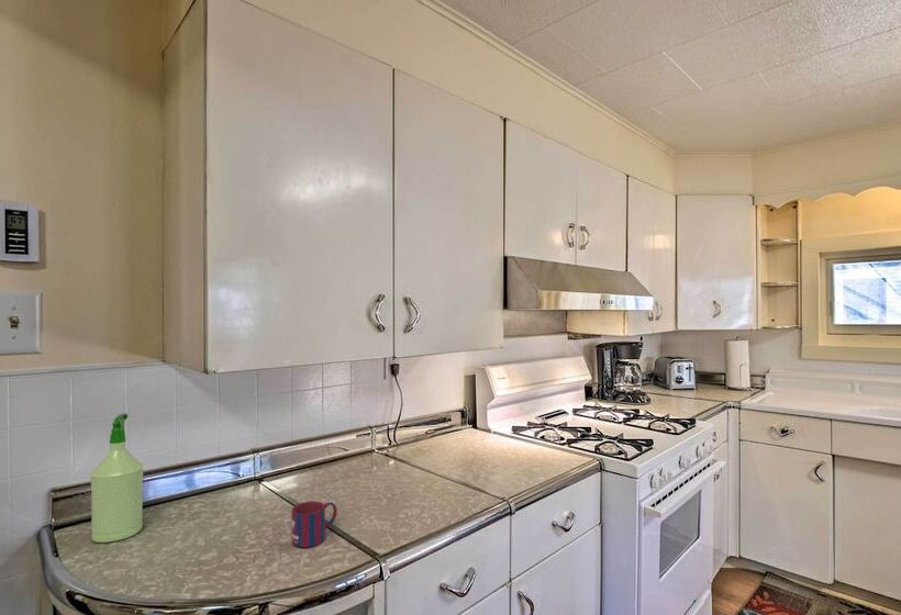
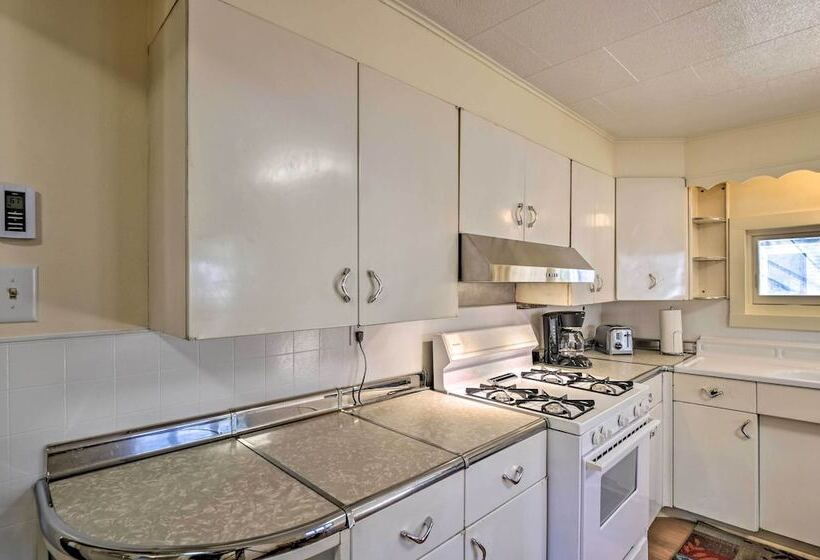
- spray bottle [89,412,145,544]
- mug [290,500,338,548]
